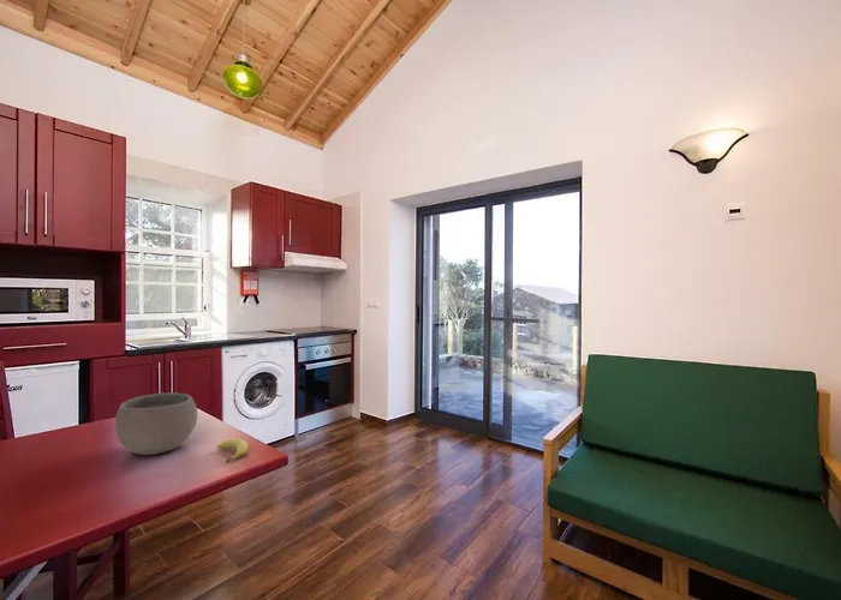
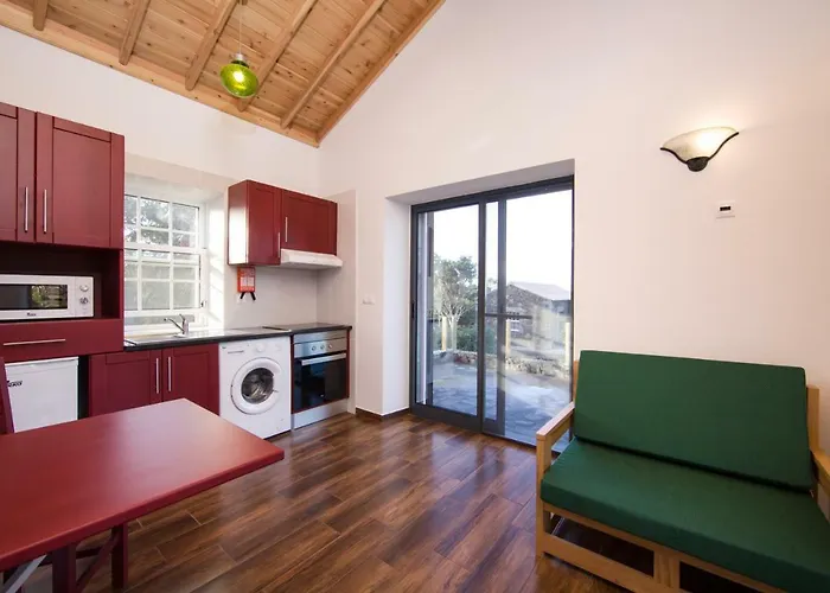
- fruit [216,438,249,464]
- bowl [114,391,199,456]
